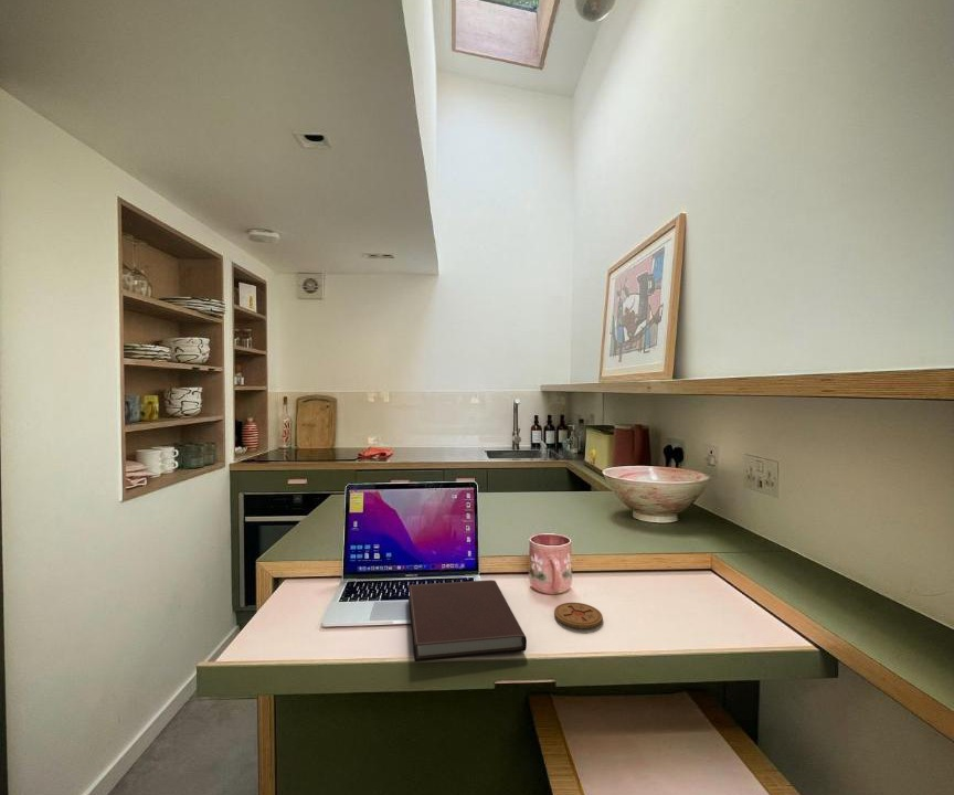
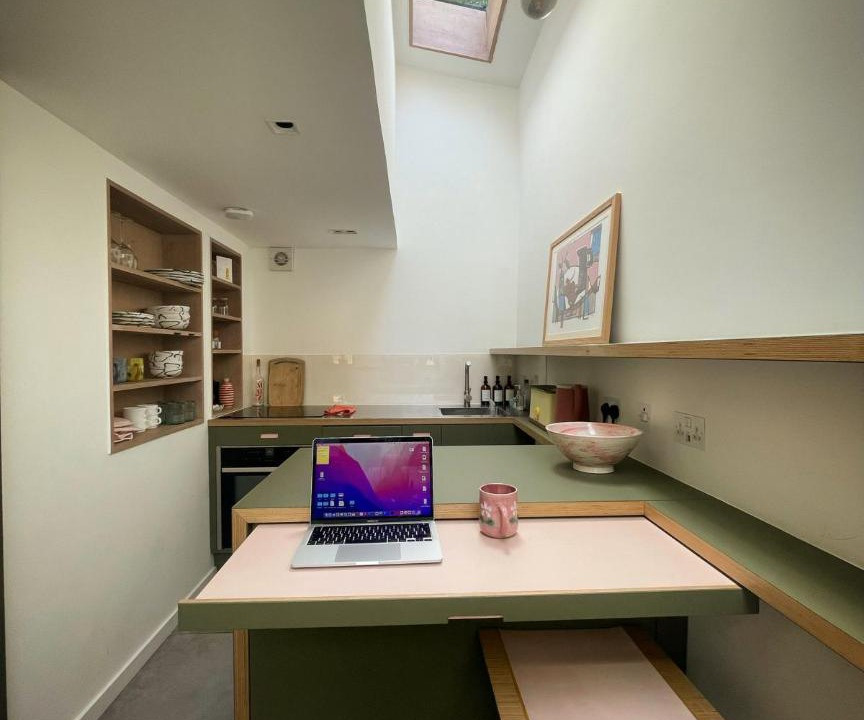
- notebook [407,579,528,664]
- coaster [553,602,604,629]
